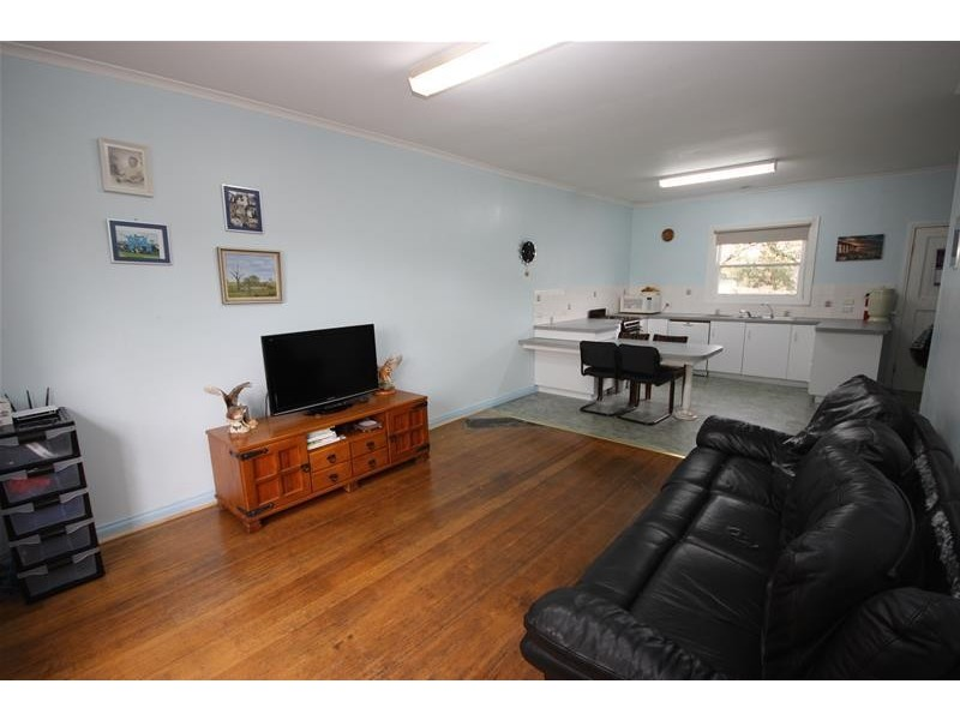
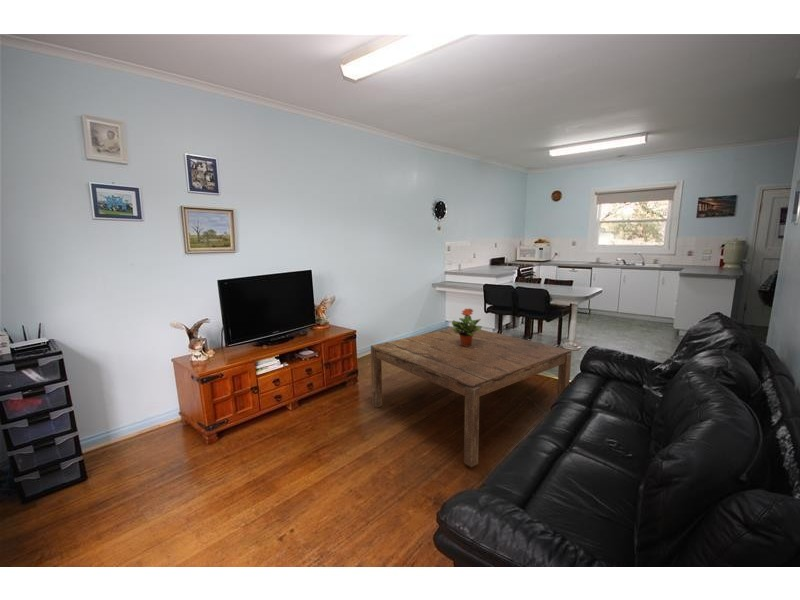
+ coffee table [370,327,572,468]
+ potted plant [451,307,483,346]
